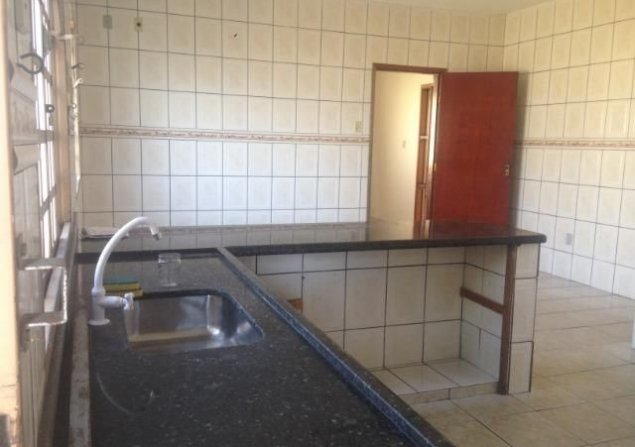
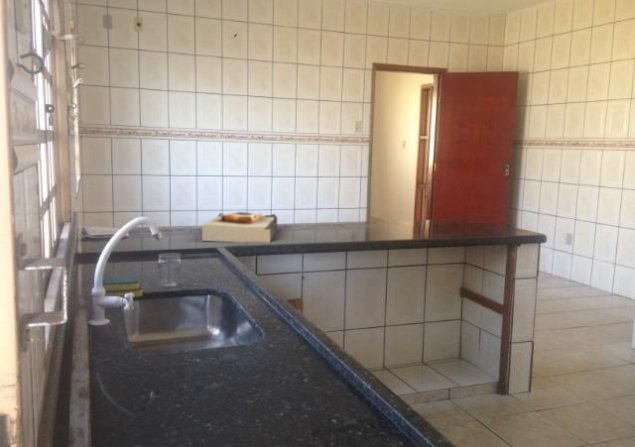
+ toast [201,211,278,243]
